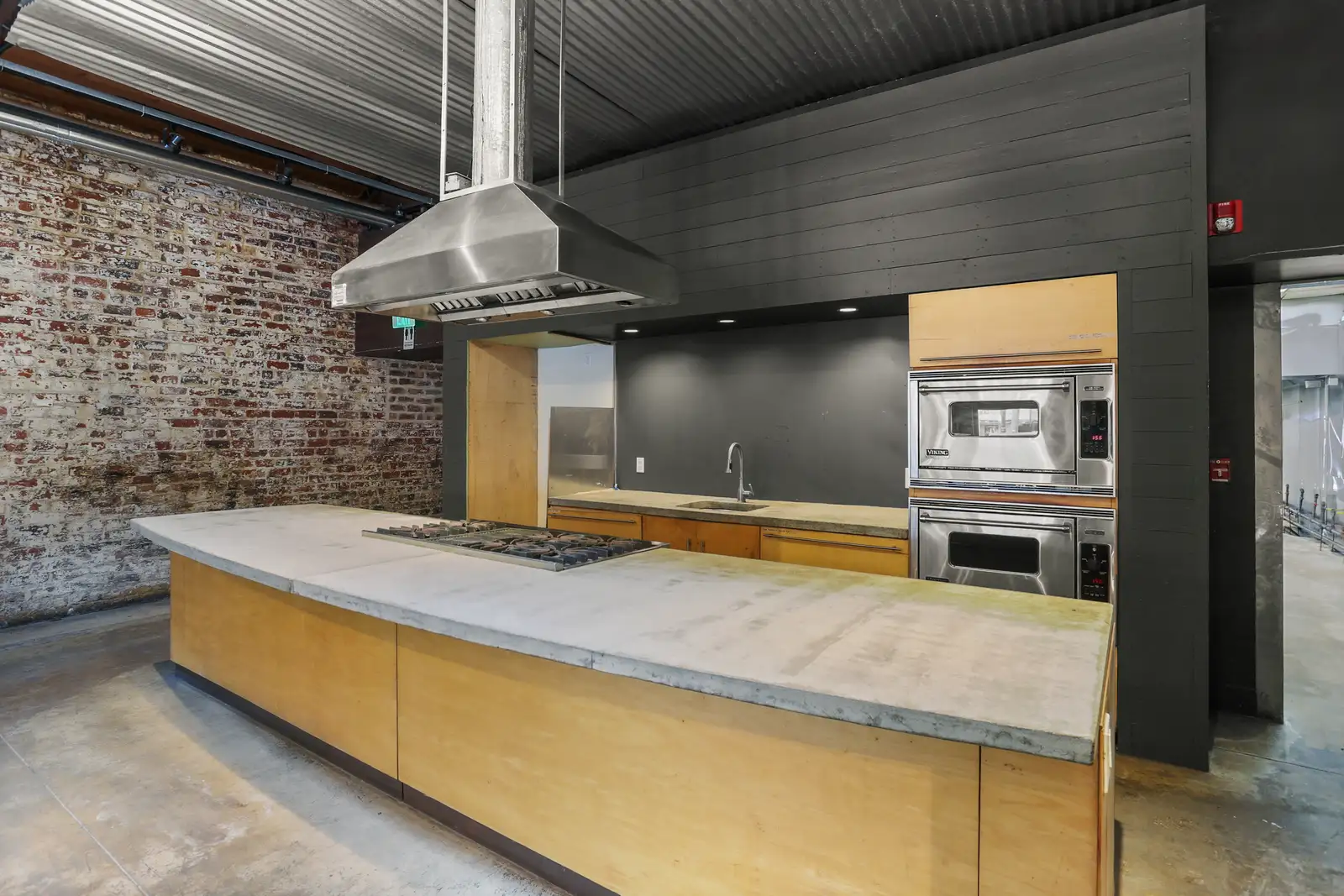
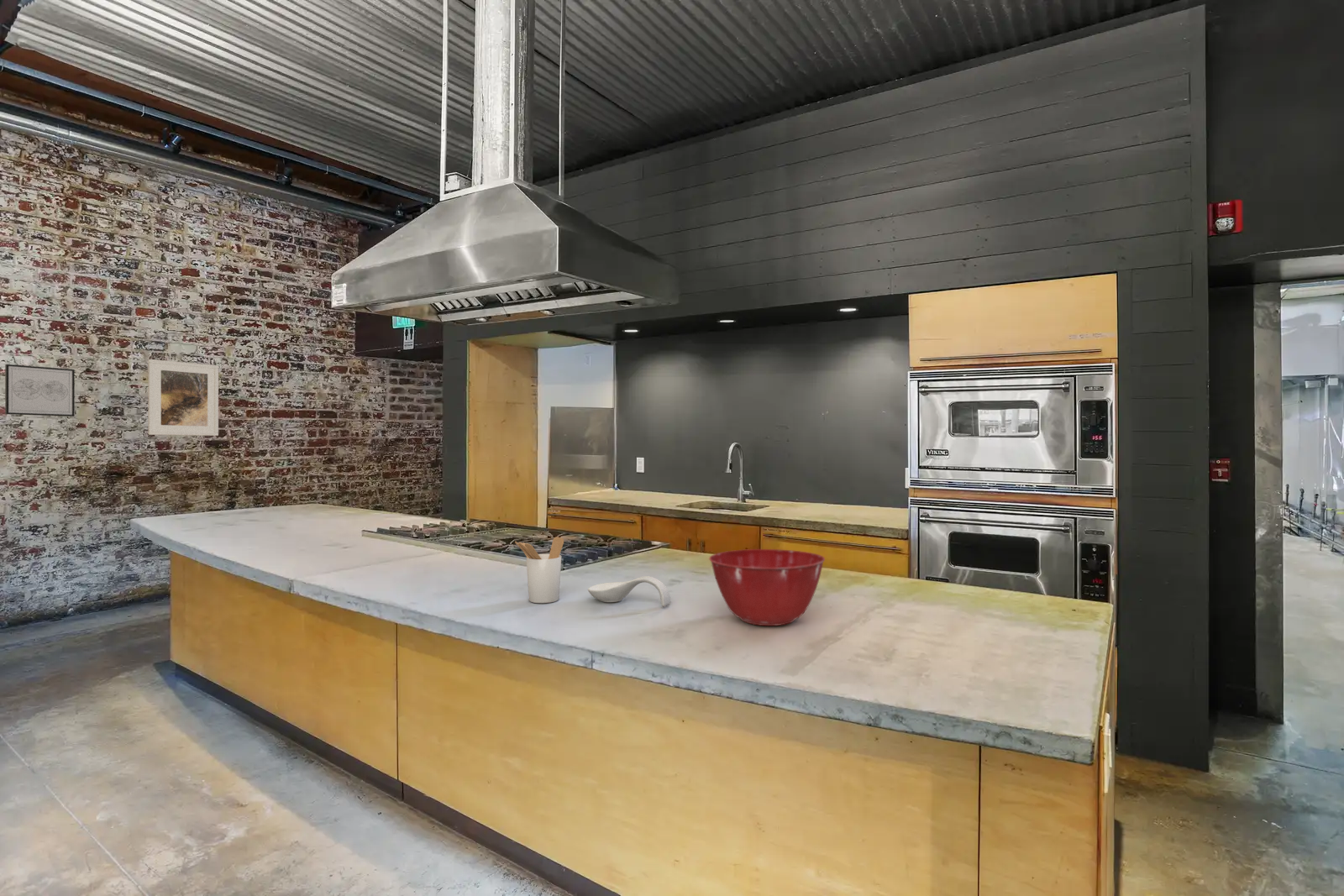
+ spoon rest [587,575,672,607]
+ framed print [148,359,219,437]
+ utensil holder [515,536,564,604]
+ mixing bowl [708,548,826,626]
+ wall art [4,364,76,417]
